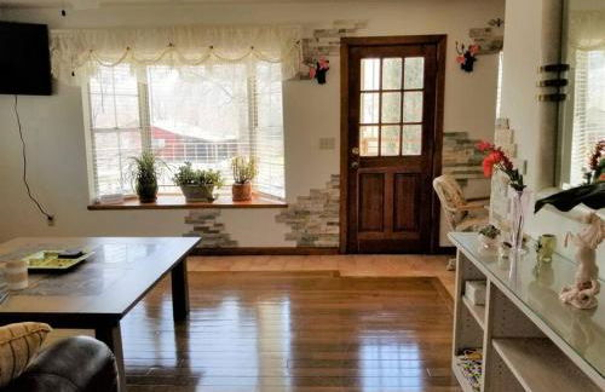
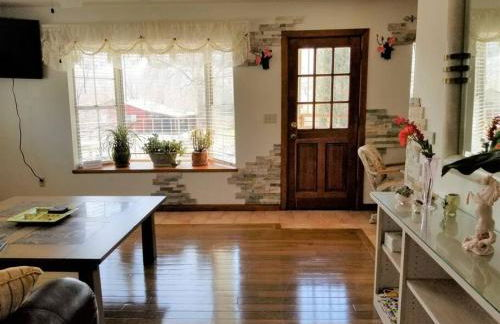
- coffee cup [4,259,29,292]
